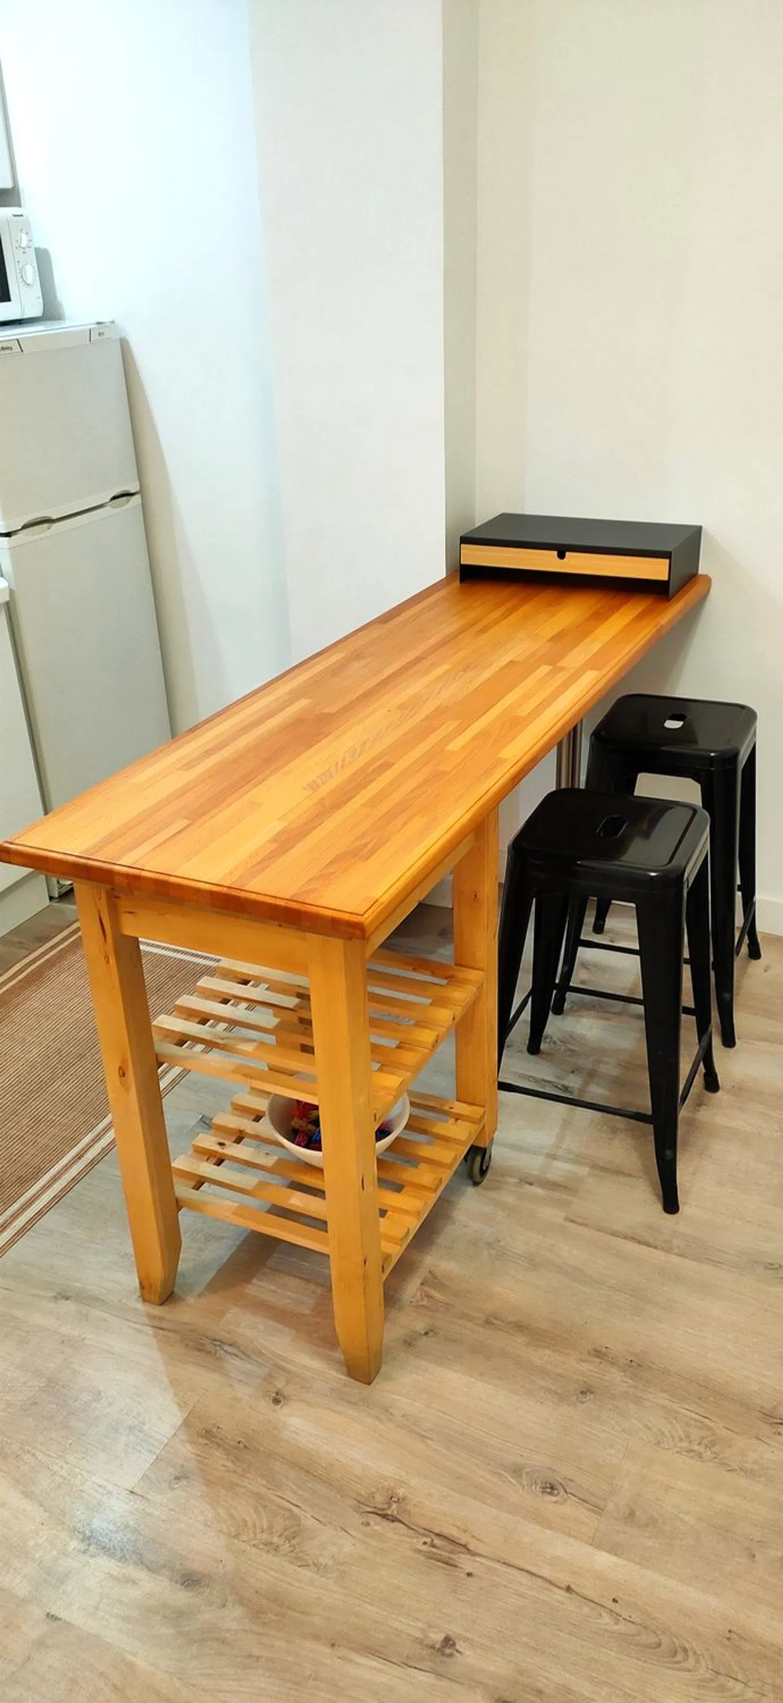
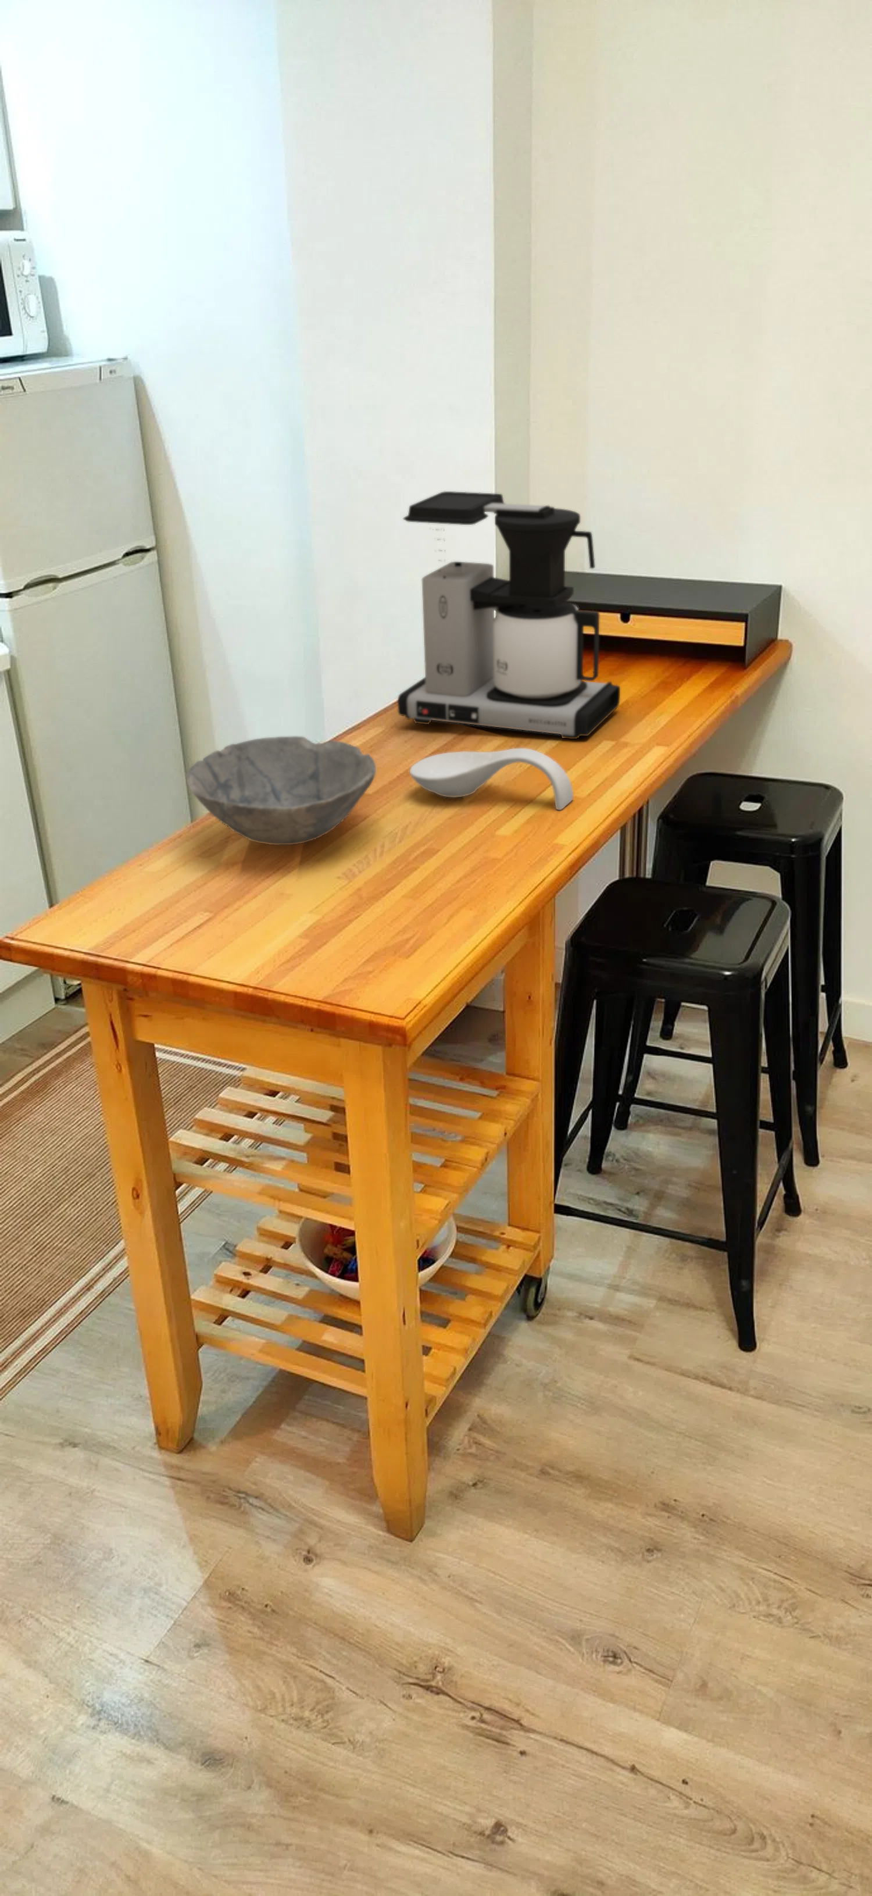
+ coffee maker [397,491,620,740]
+ bowl [185,735,376,845]
+ spoon rest [409,747,573,810]
